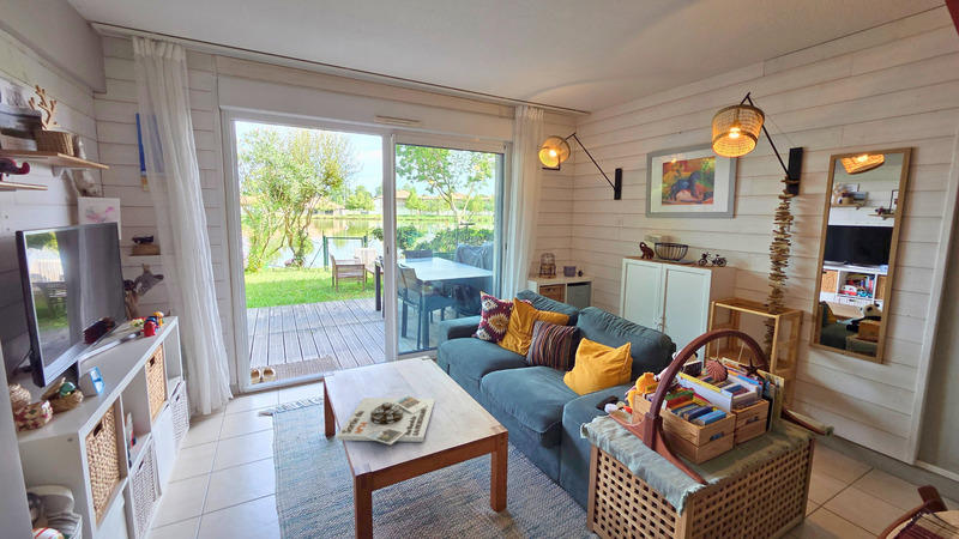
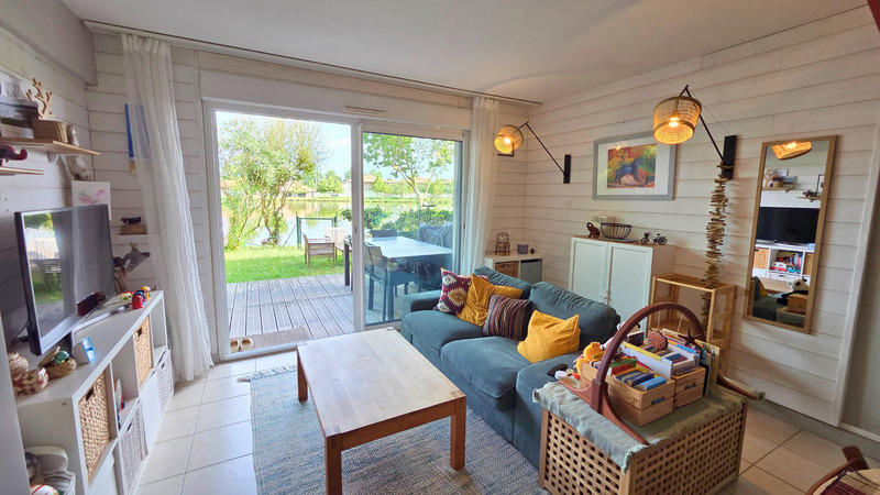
- board game [336,393,436,446]
